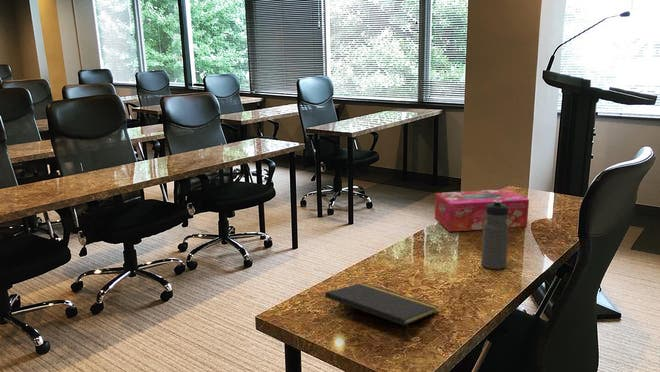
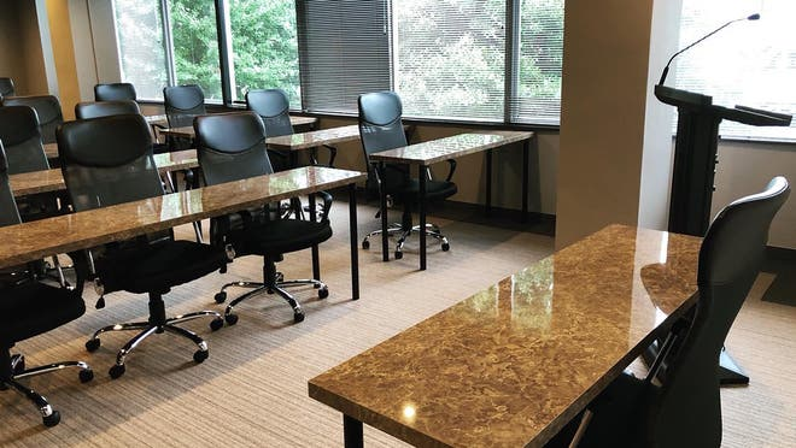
- notepad [324,281,440,340]
- tissue box [434,188,530,233]
- water bottle [480,200,510,270]
